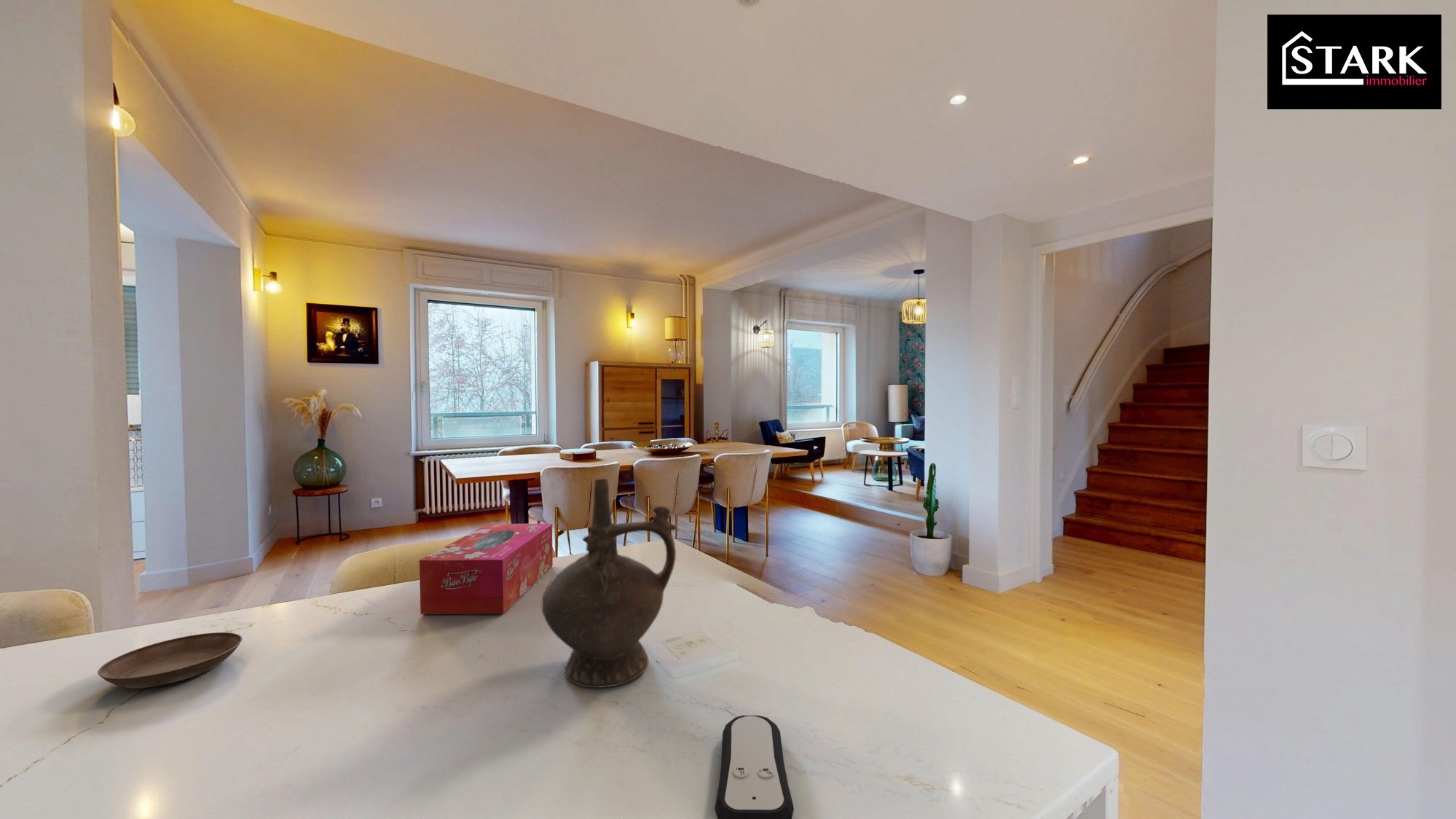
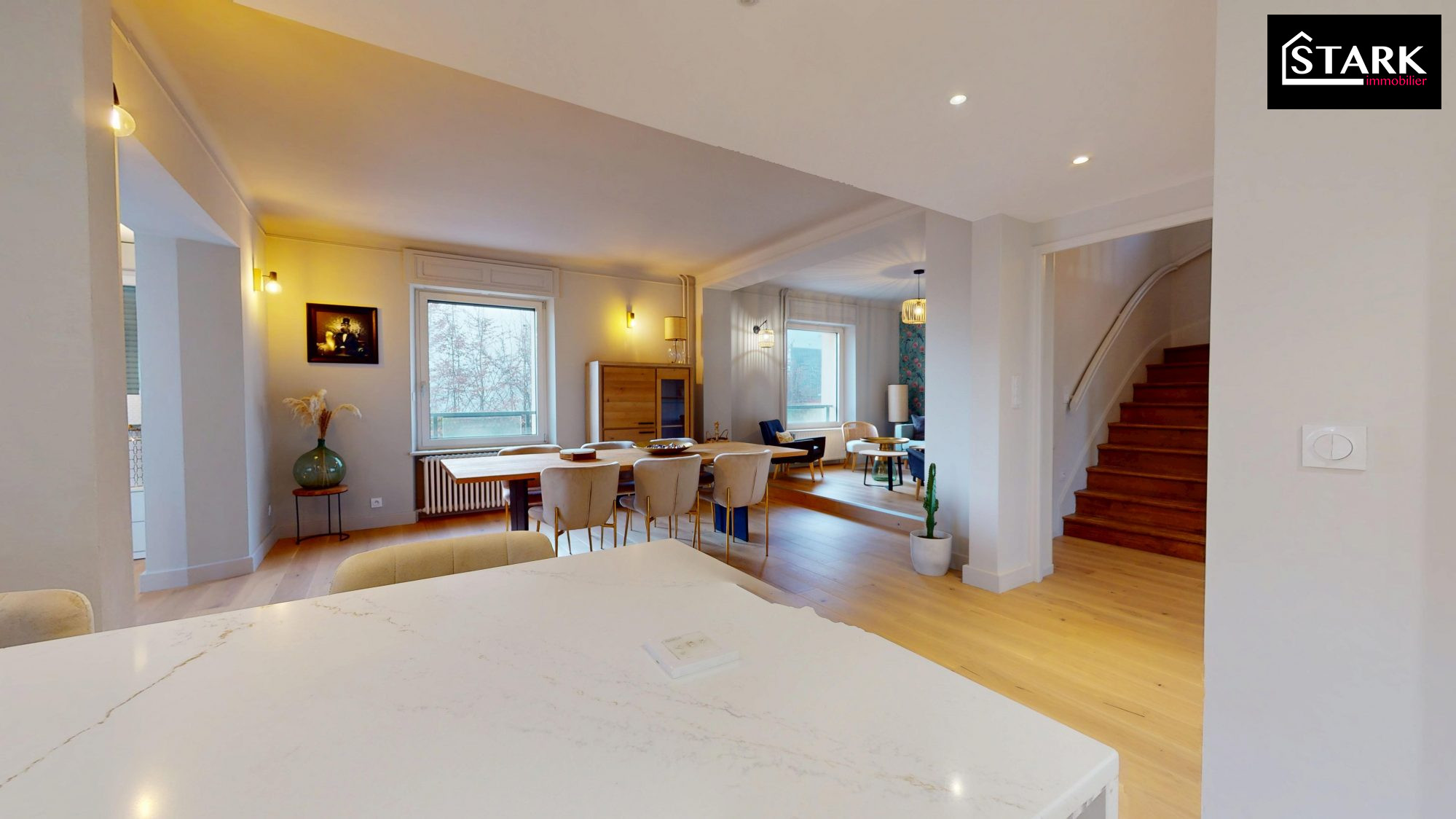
- ceremonial vessel [541,478,677,689]
- tissue box [419,523,554,615]
- remote control [715,715,795,819]
- saucer [97,632,243,689]
